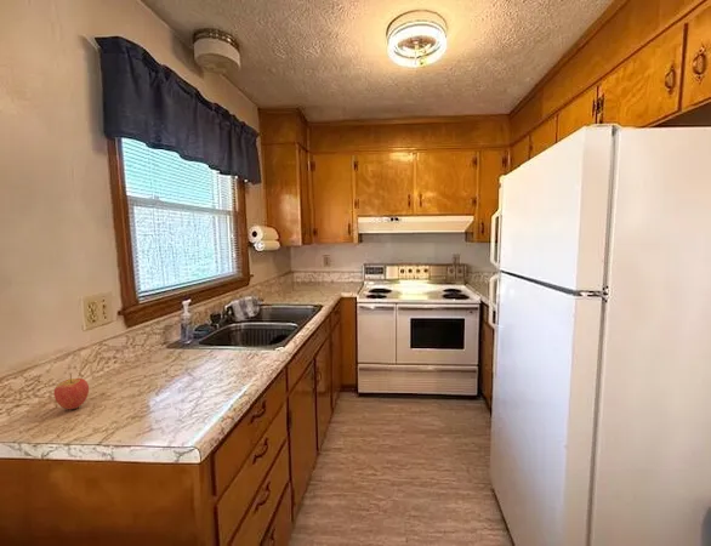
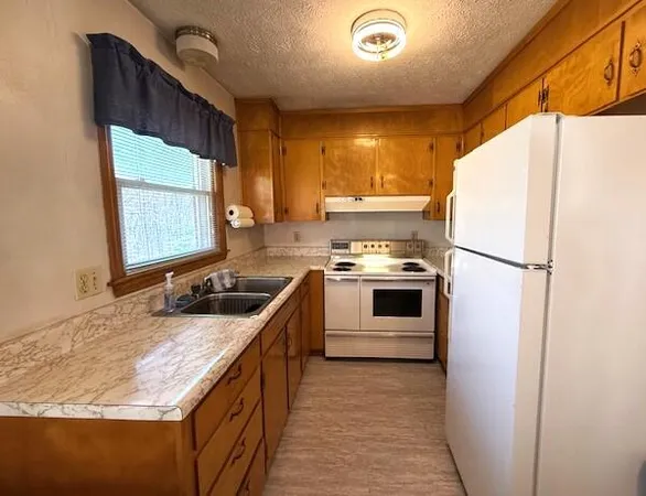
- fruit [53,372,90,410]
